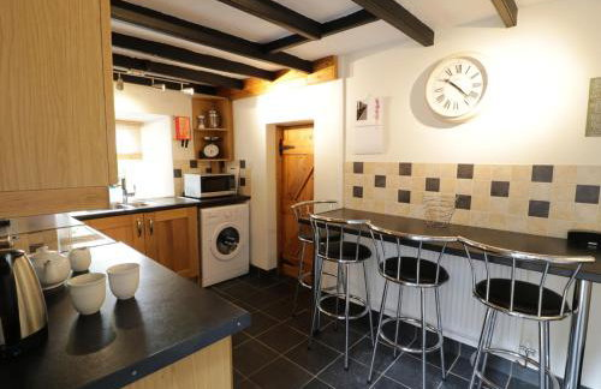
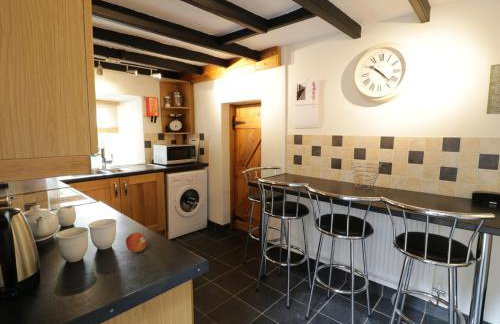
+ fruit [125,232,148,253]
